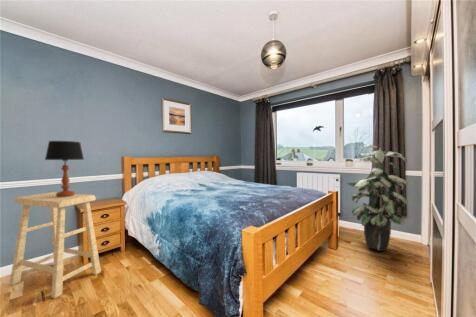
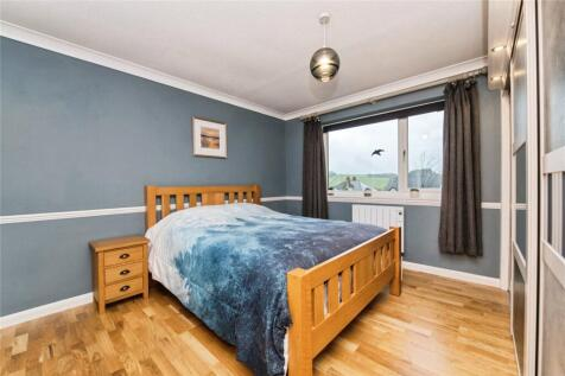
- table lamp [44,140,85,197]
- indoor plant [346,144,409,252]
- stool [8,191,102,299]
